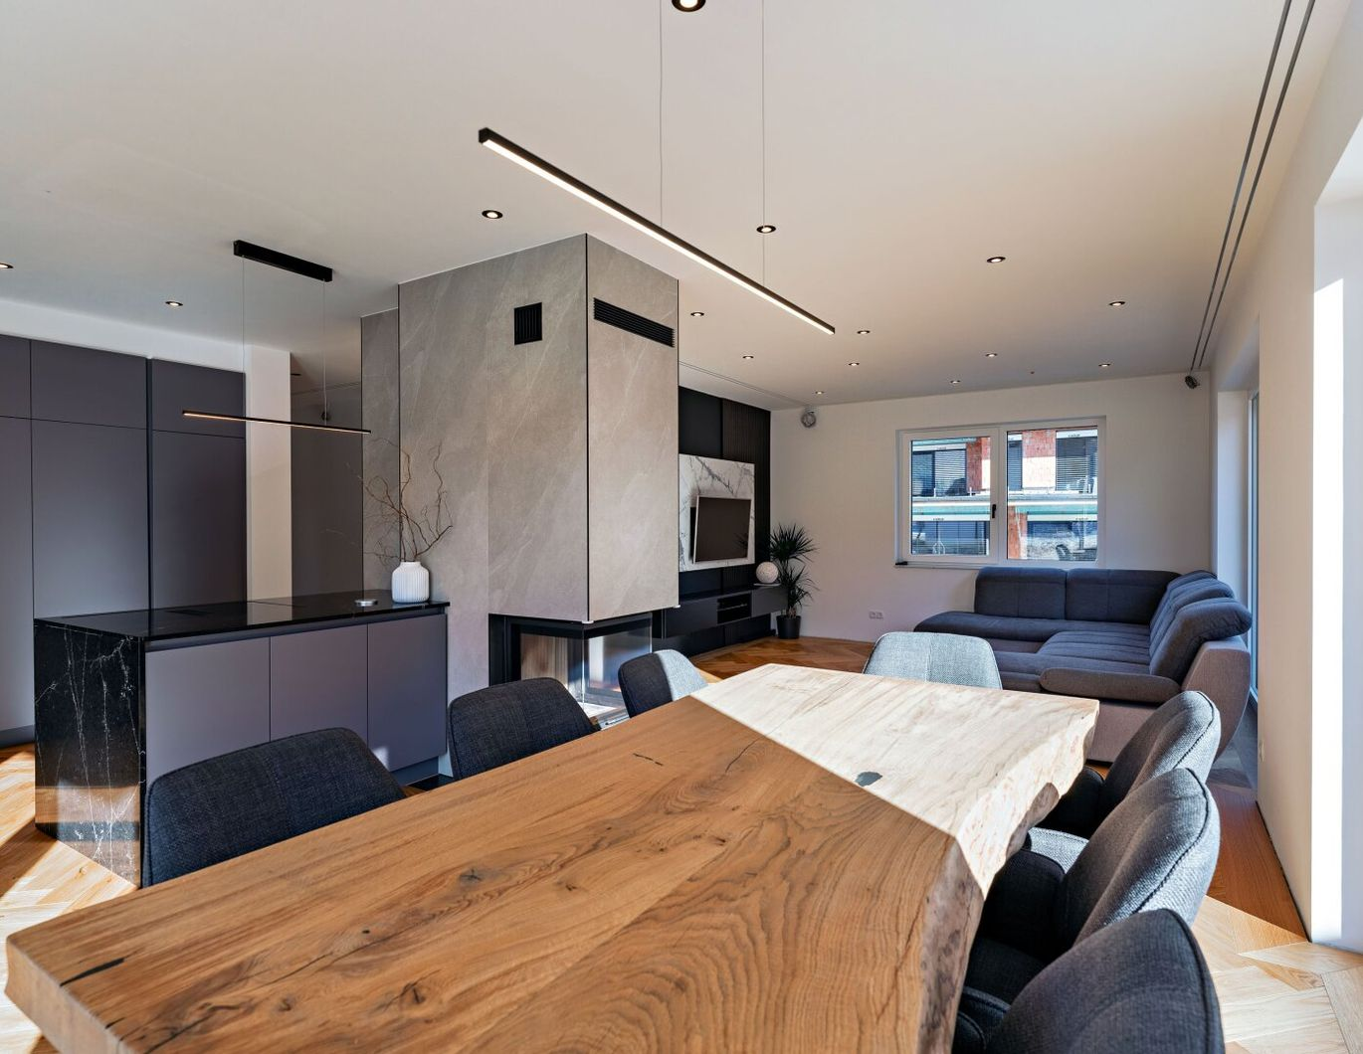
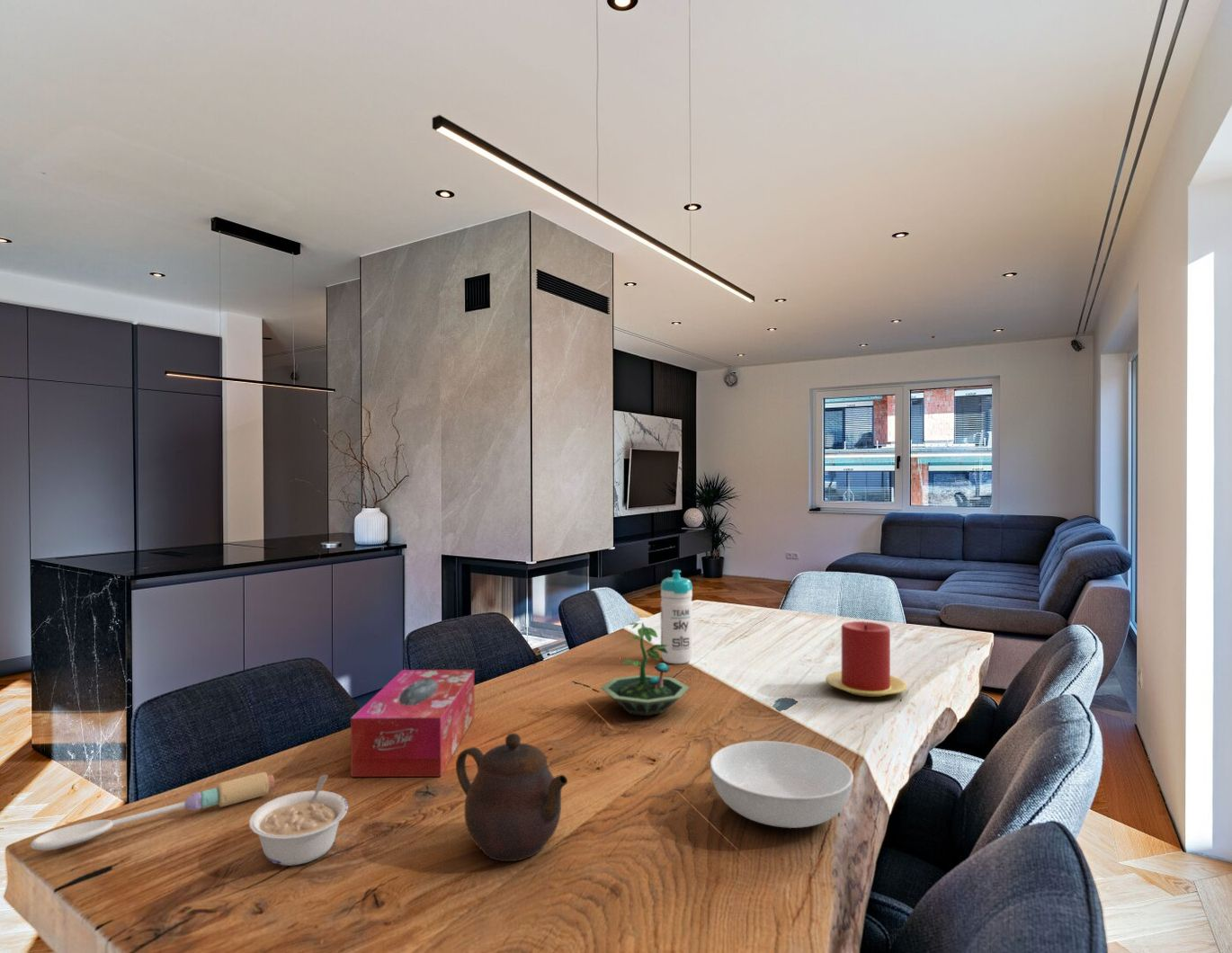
+ tissue box [350,669,475,778]
+ teapot [455,733,568,862]
+ spoon [30,771,275,851]
+ water bottle [659,569,693,664]
+ candle [825,620,907,698]
+ serving bowl [710,740,854,829]
+ legume [248,774,349,867]
+ terrarium [600,621,691,717]
